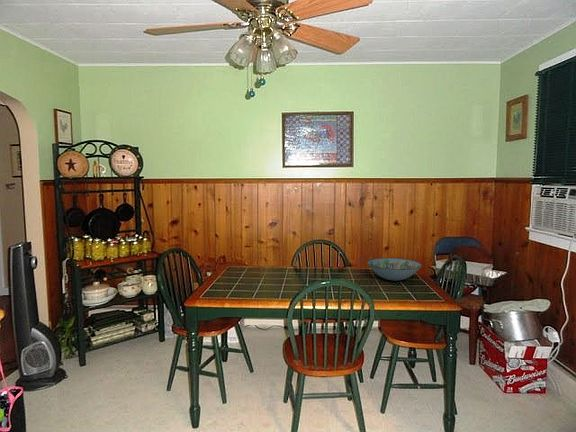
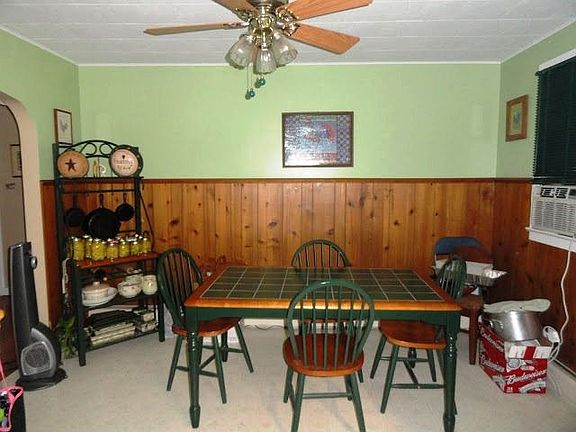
- decorative bowl [366,257,422,282]
